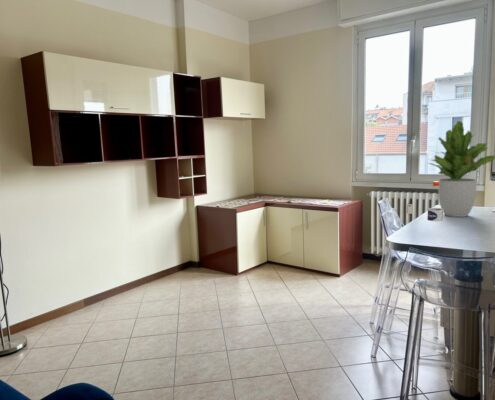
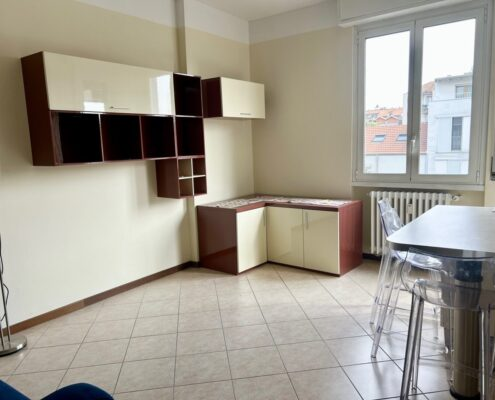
- water bottle [426,180,444,222]
- potted plant [427,120,495,218]
